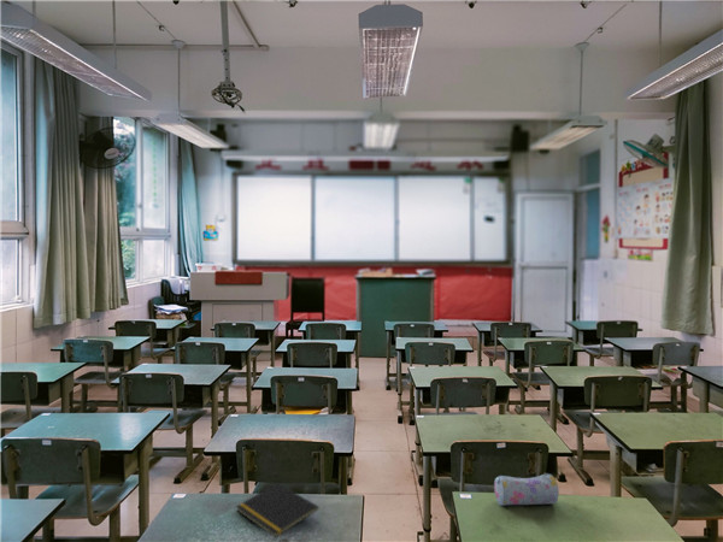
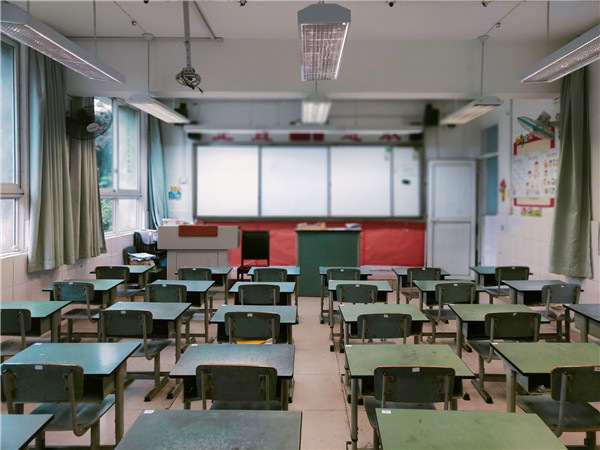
- notepad [235,482,319,540]
- pencil case [493,472,560,507]
